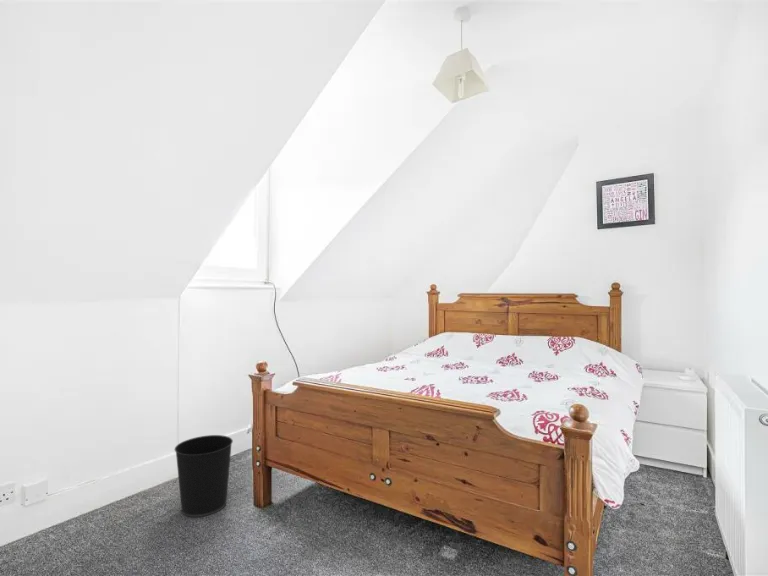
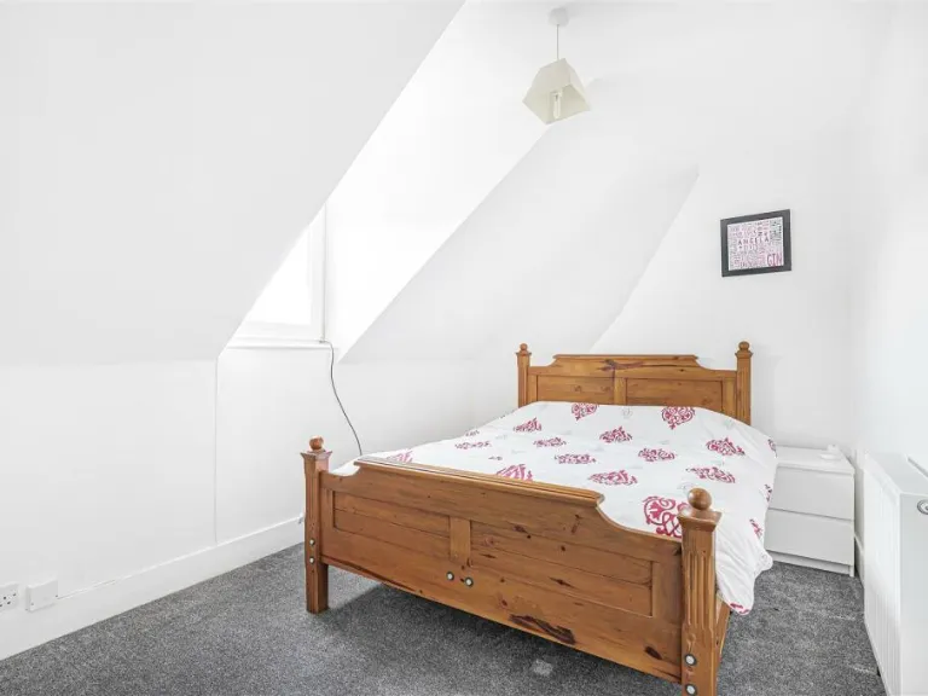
- wastebasket [174,434,234,518]
